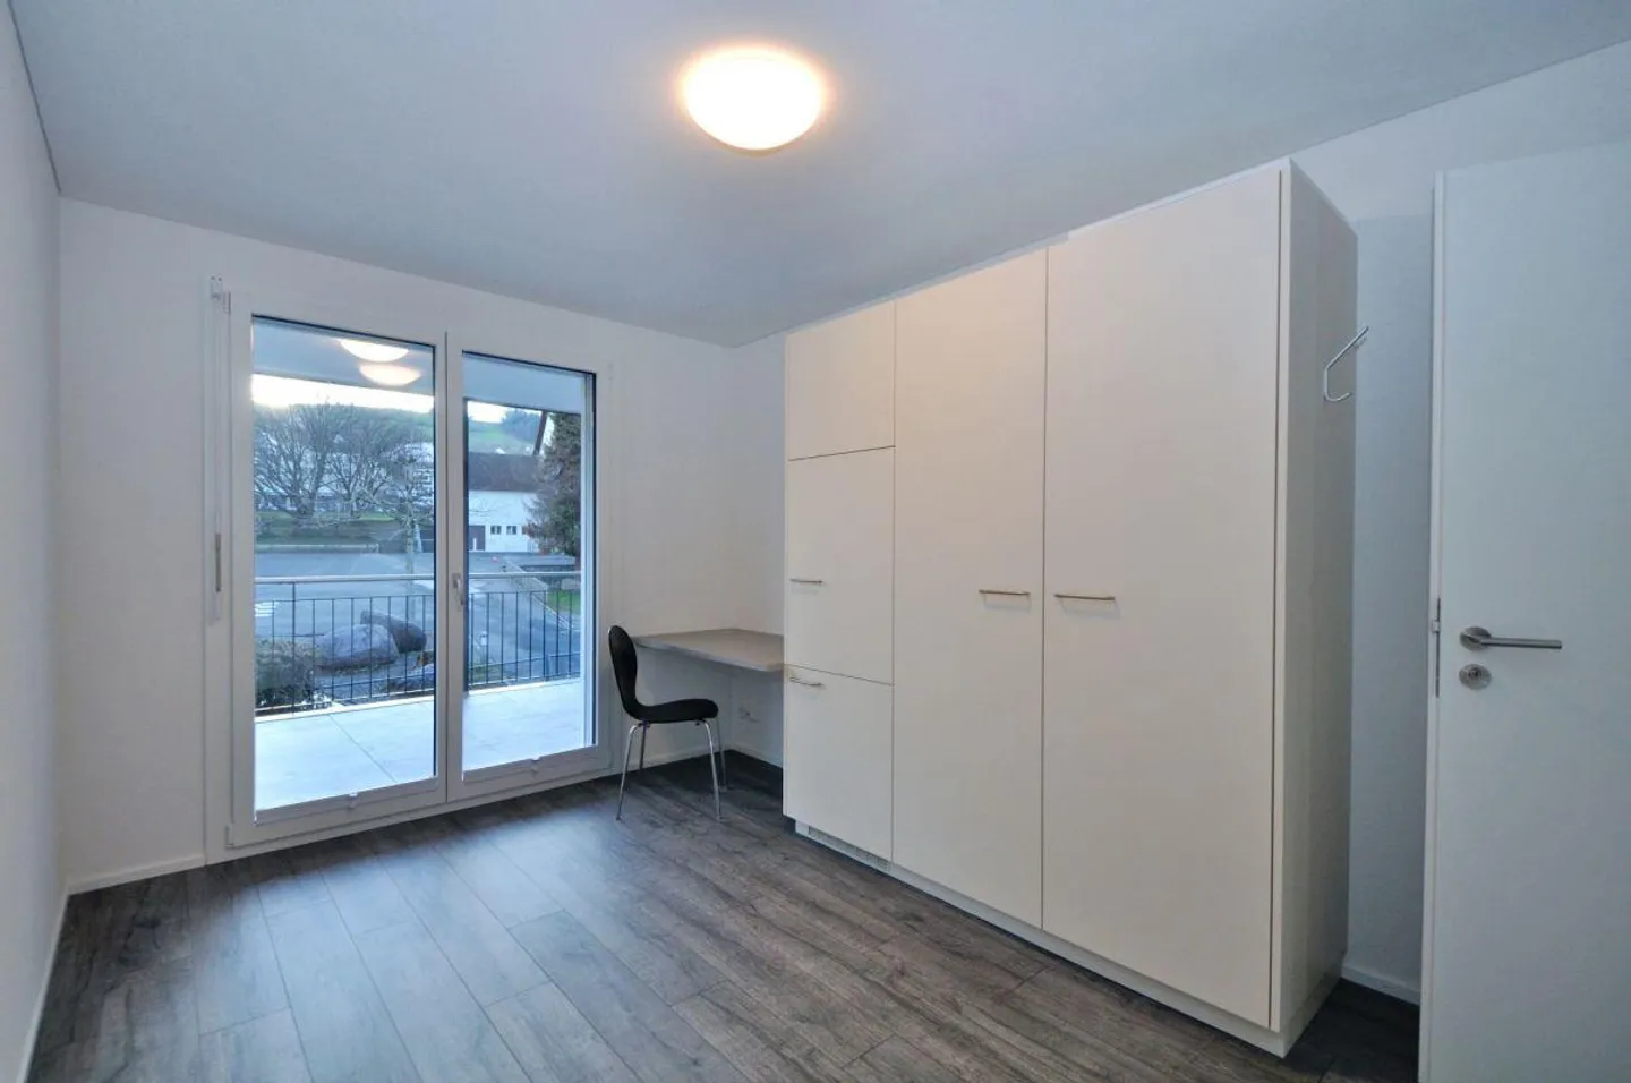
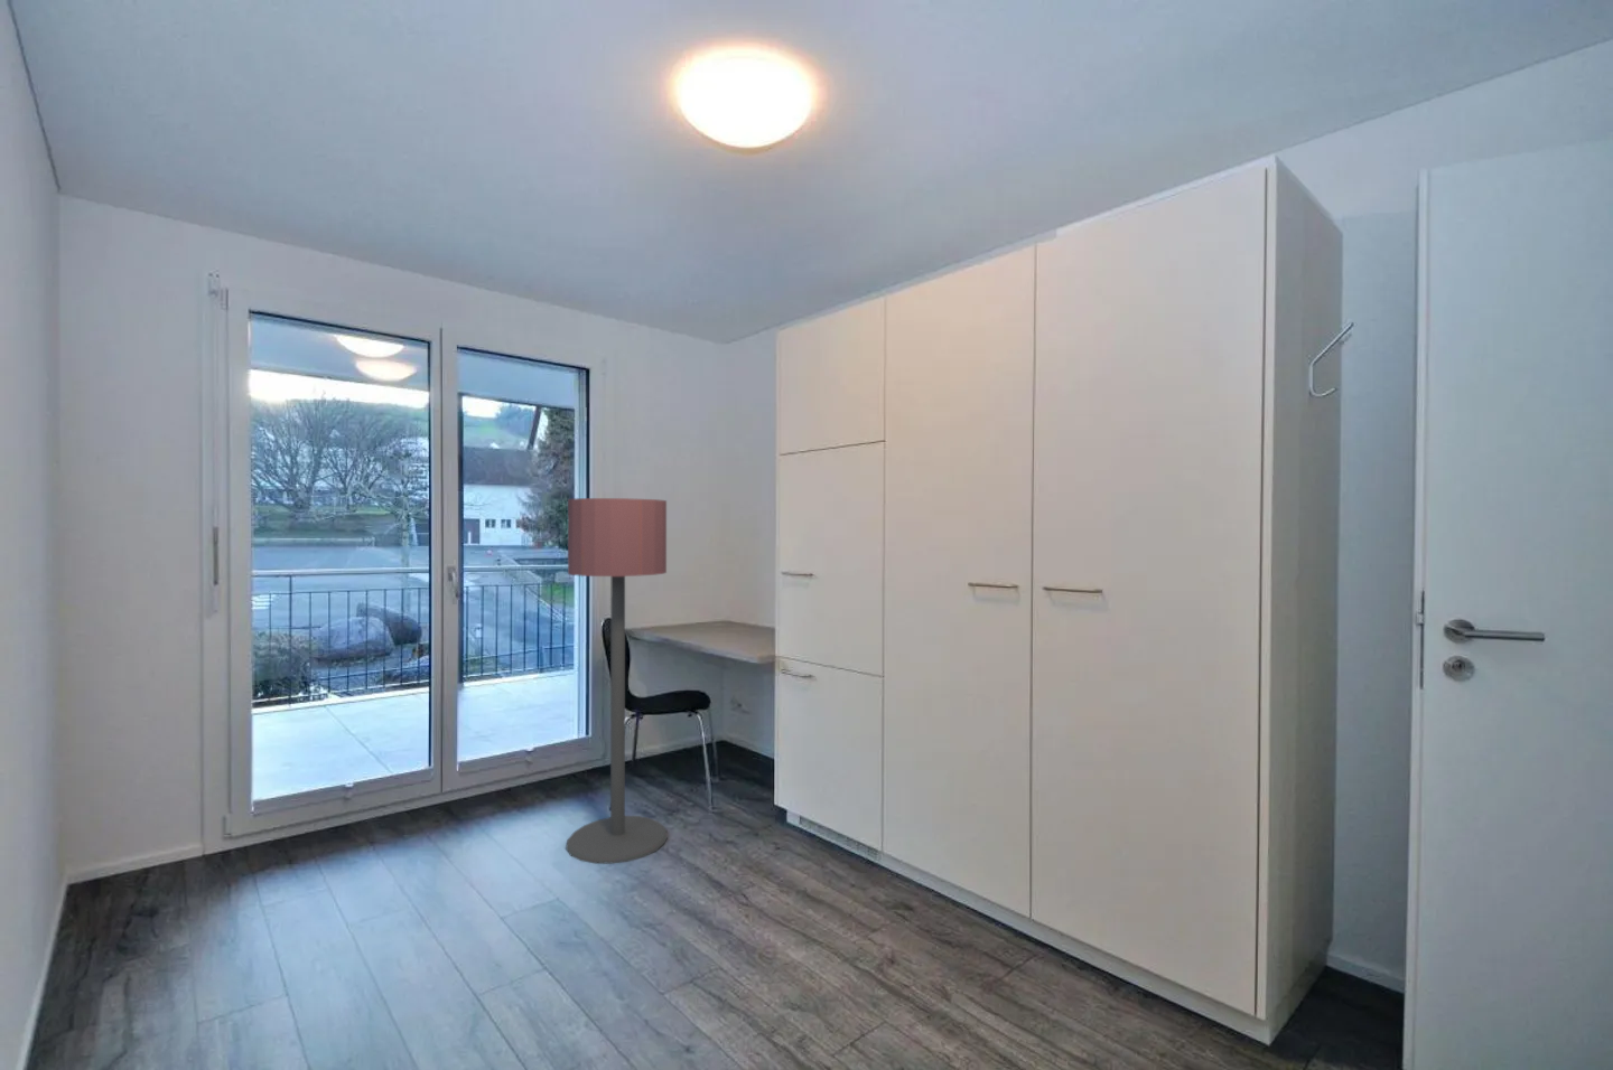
+ floor lamp [565,497,669,865]
